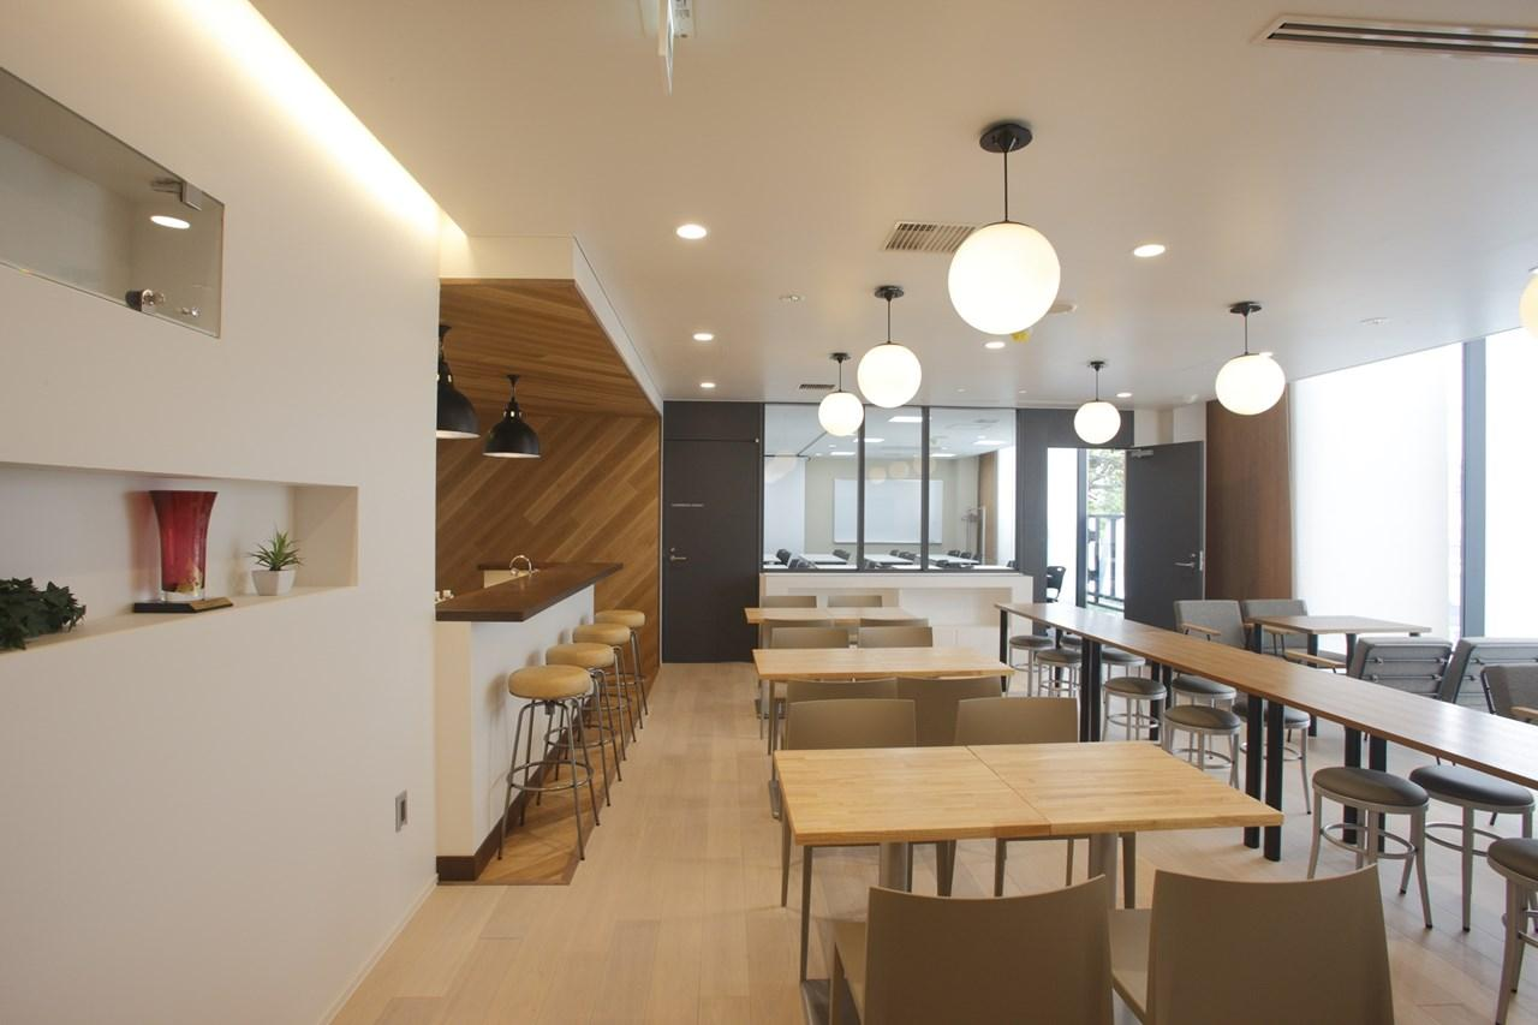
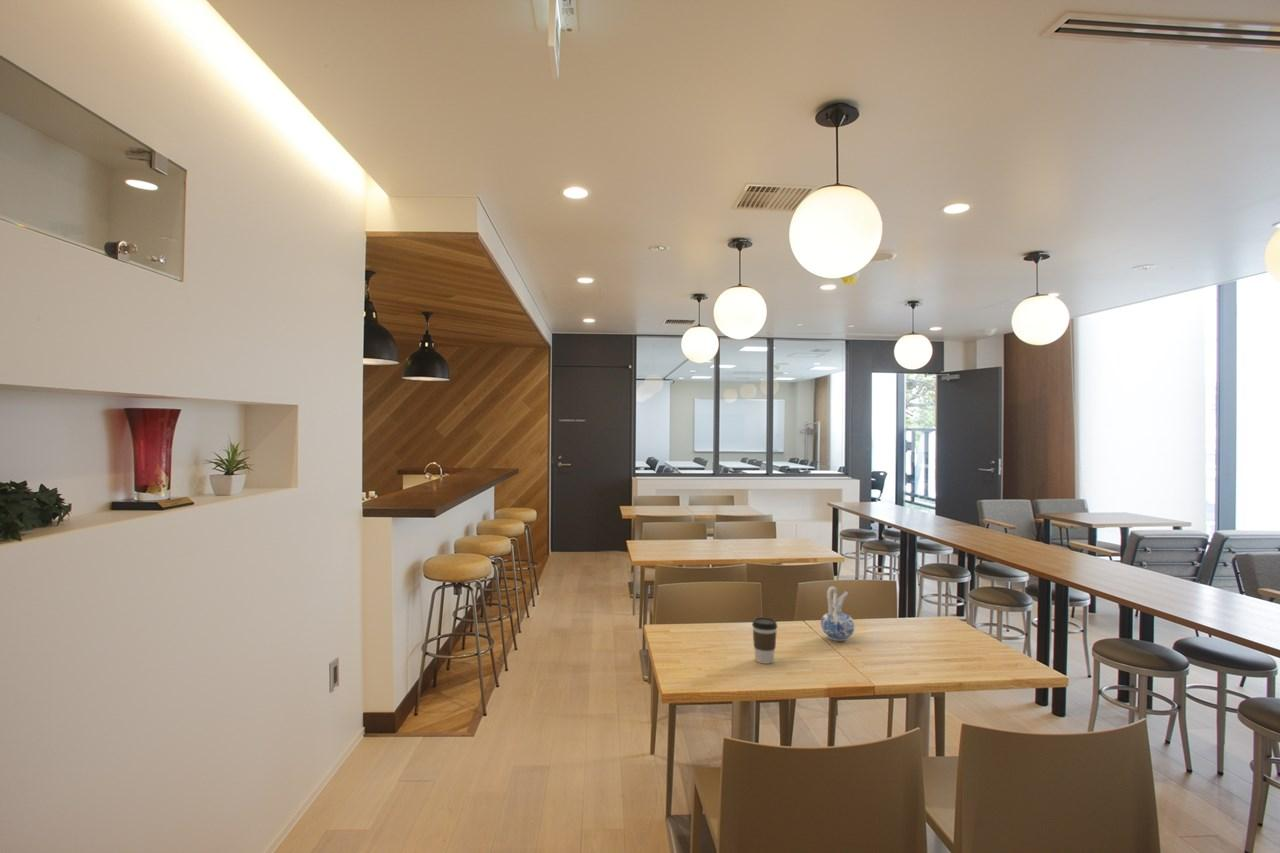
+ ceramic pitcher [820,586,856,642]
+ coffee cup [751,616,778,665]
